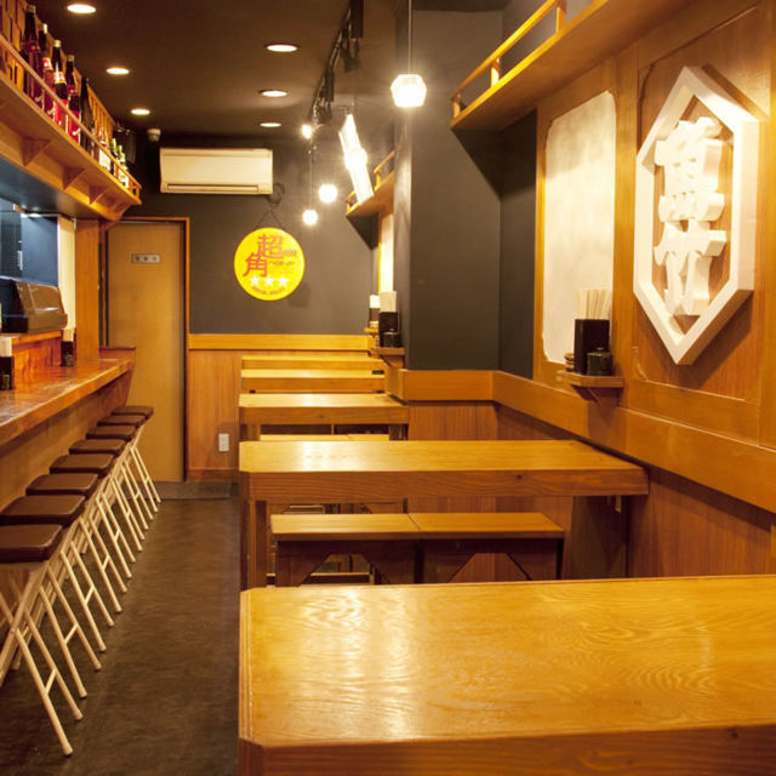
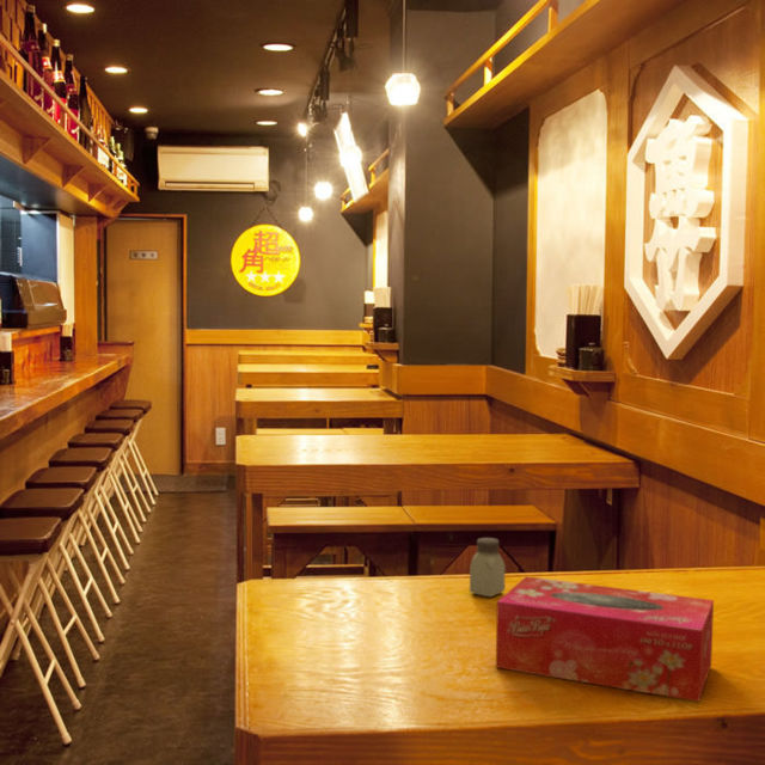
+ tissue box [495,575,715,703]
+ saltshaker [469,537,507,598]
